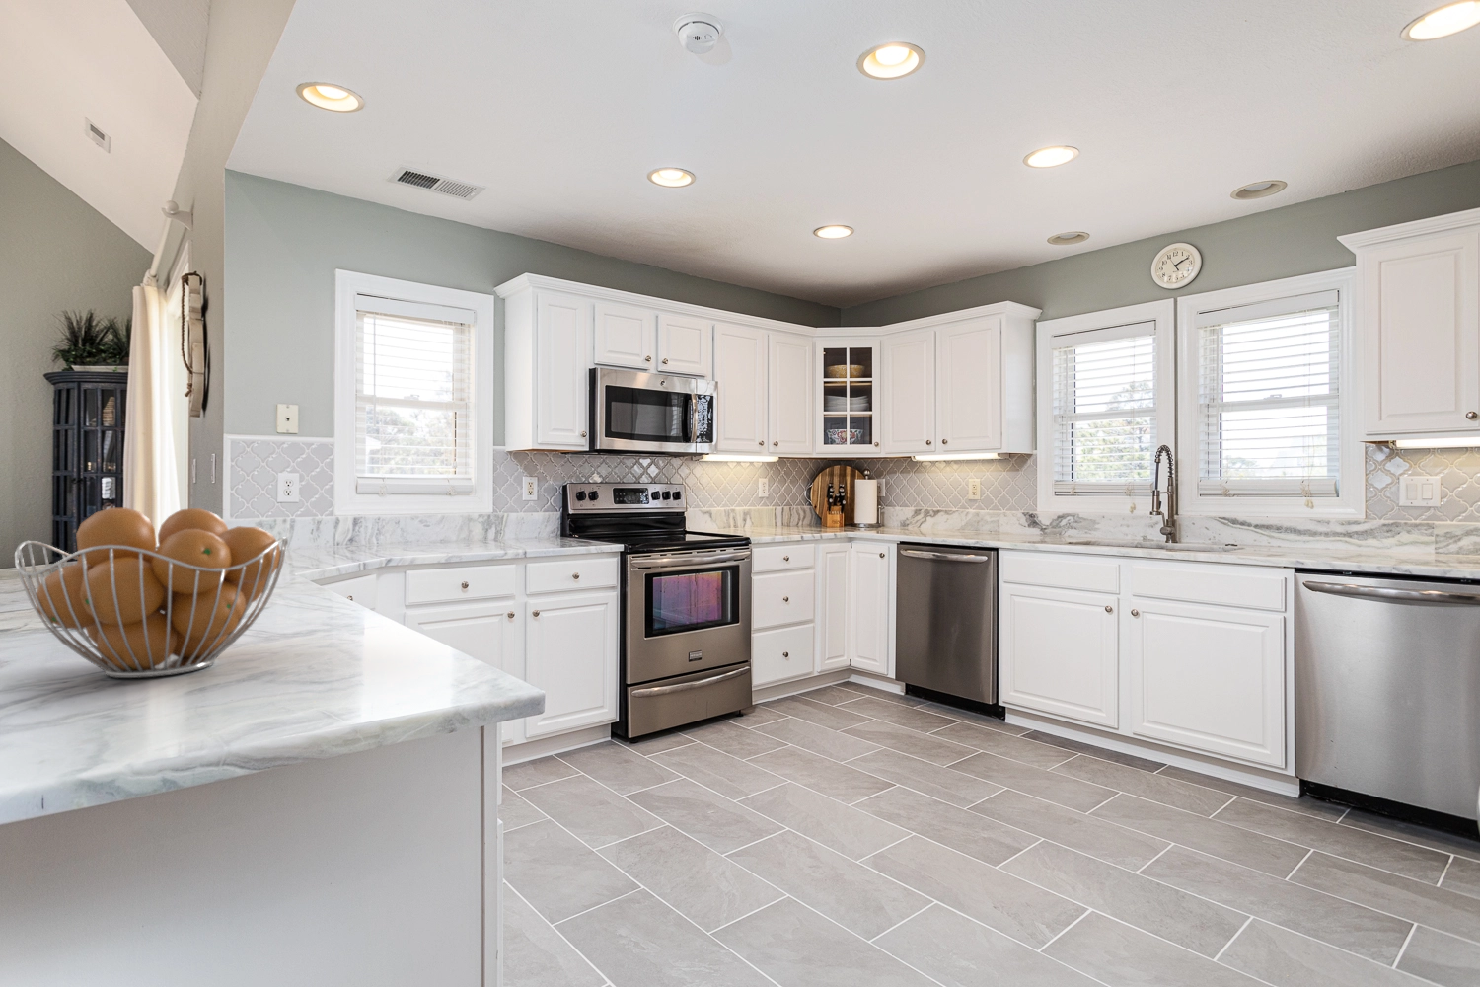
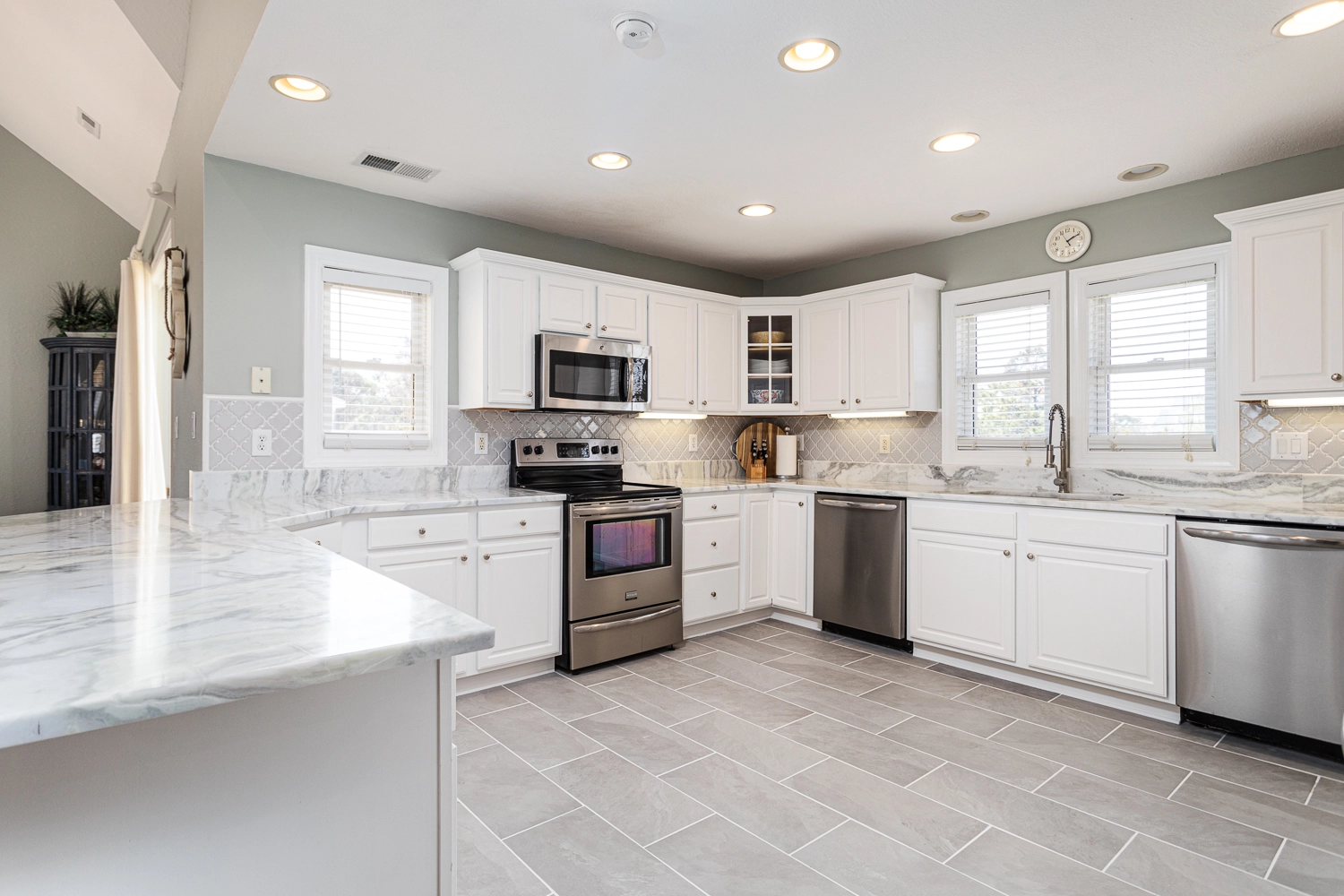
- fruit basket [14,508,290,679]
